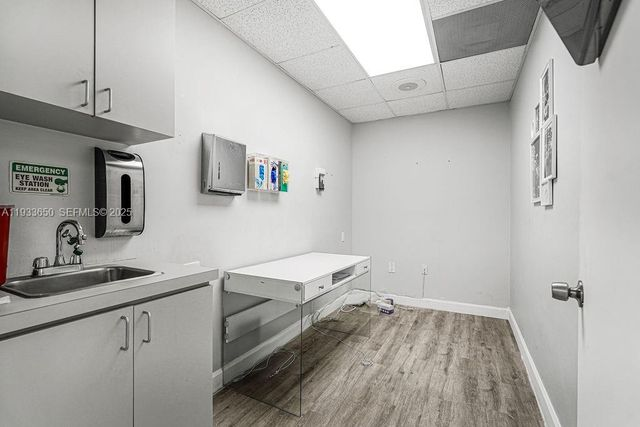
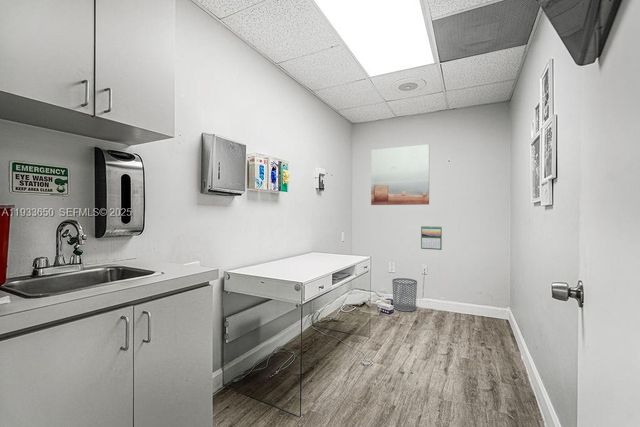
+ calendar [420,225,443,251]
+ wall art [370,143,430,206]
+ waste bin [391,277,418,312]
